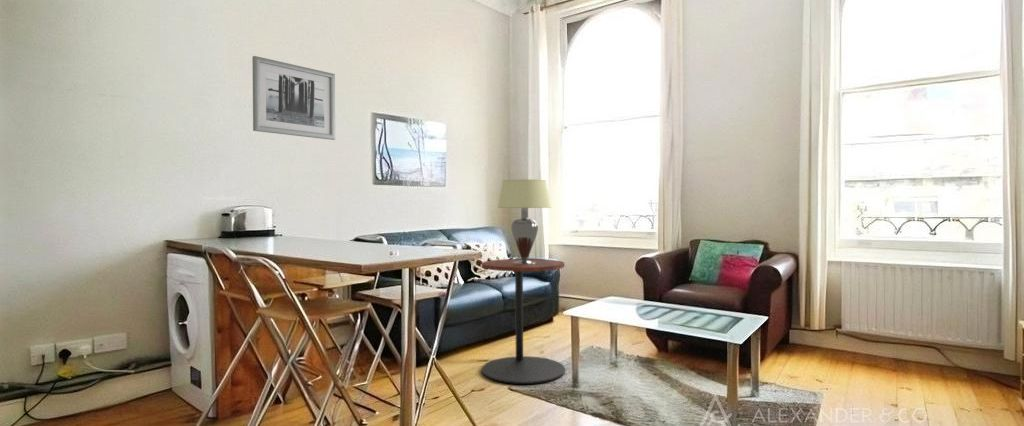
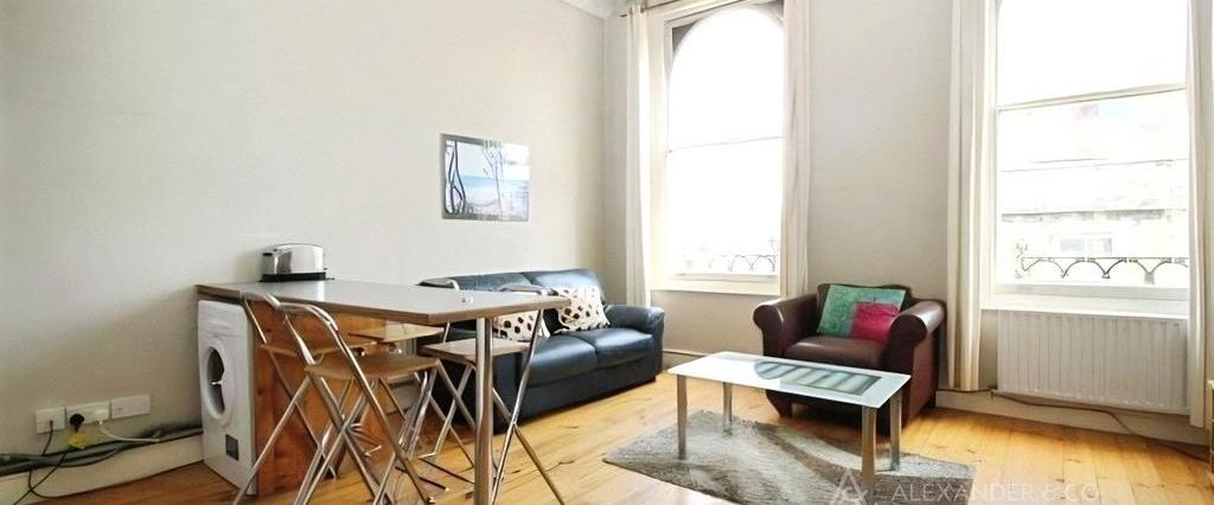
- lampshade [497,179,553,264]
- side table [480,258,566,385]
- wall art [251,55,336,141]
